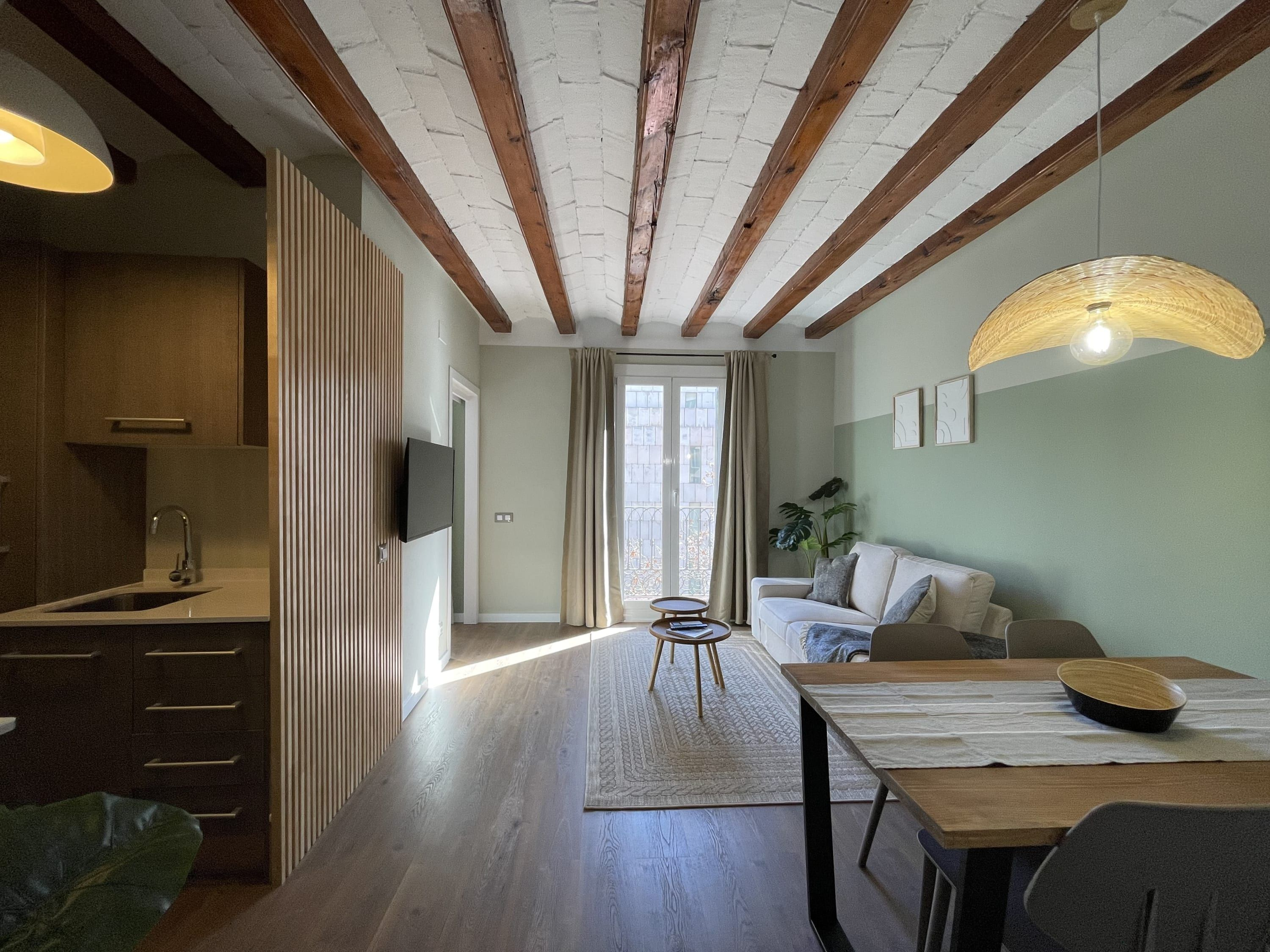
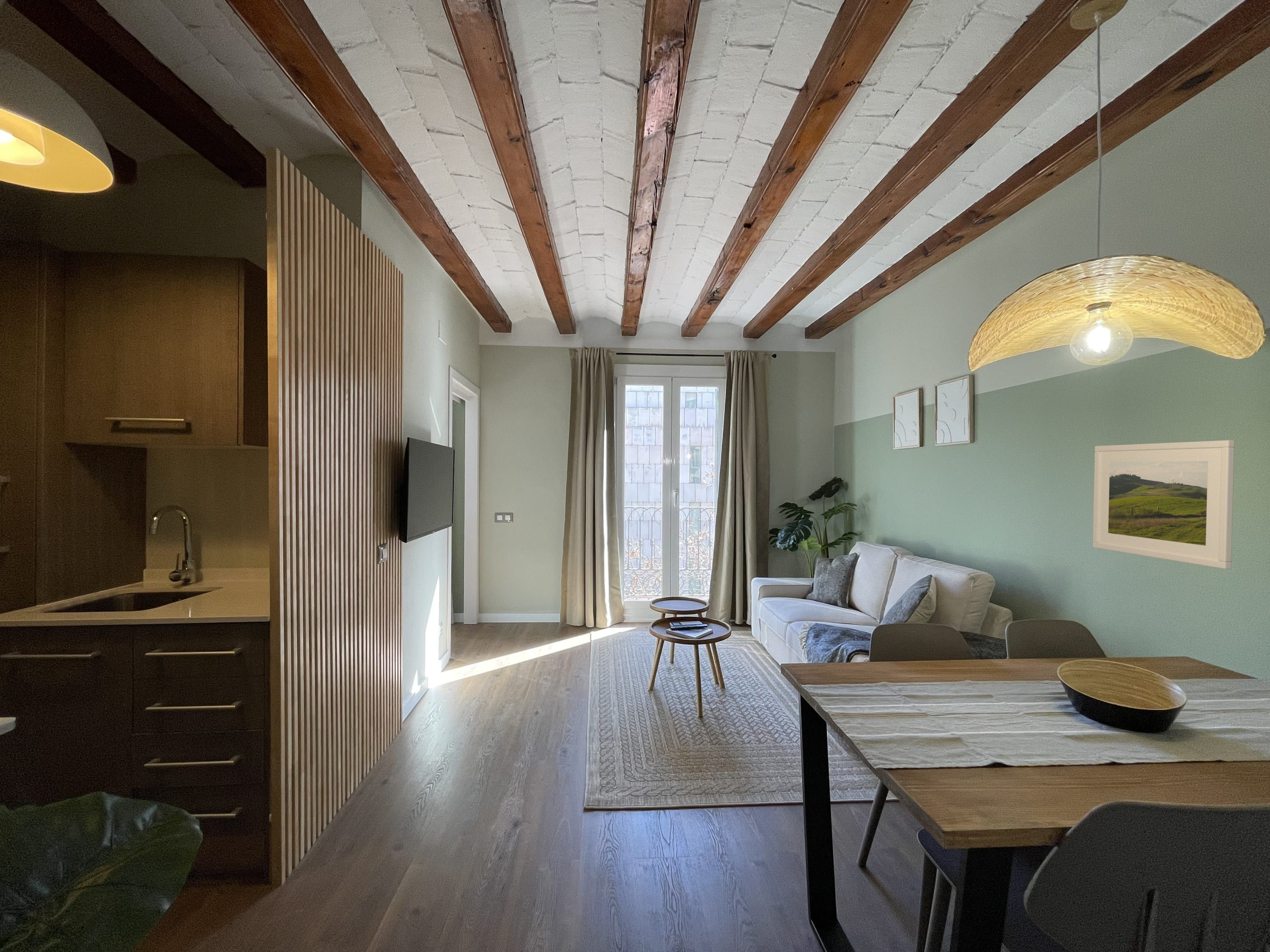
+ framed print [1092,440,1235,570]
